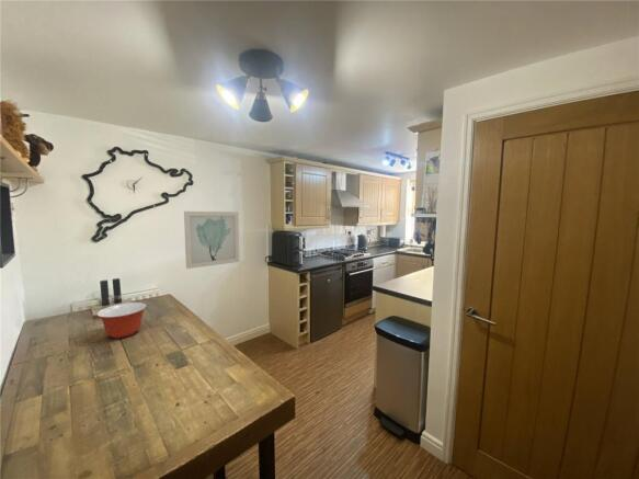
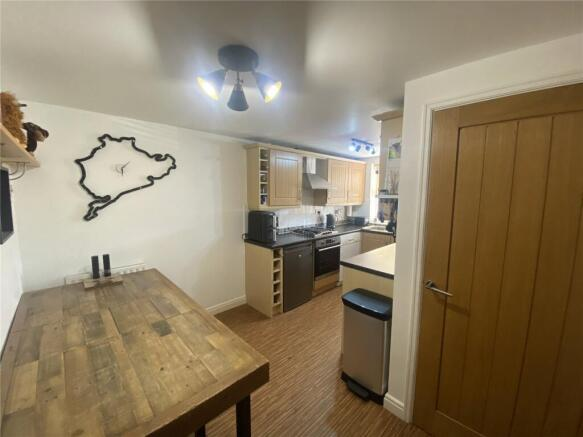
- mixing bowl [95,301,148,340]
- wall art [183,210,240,270]
